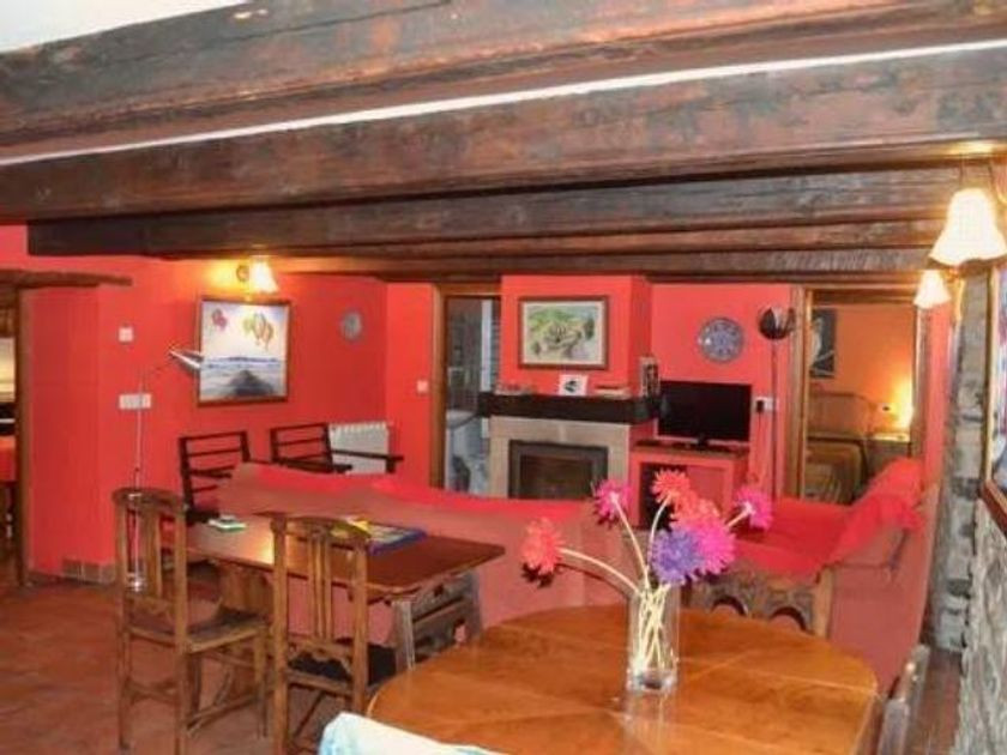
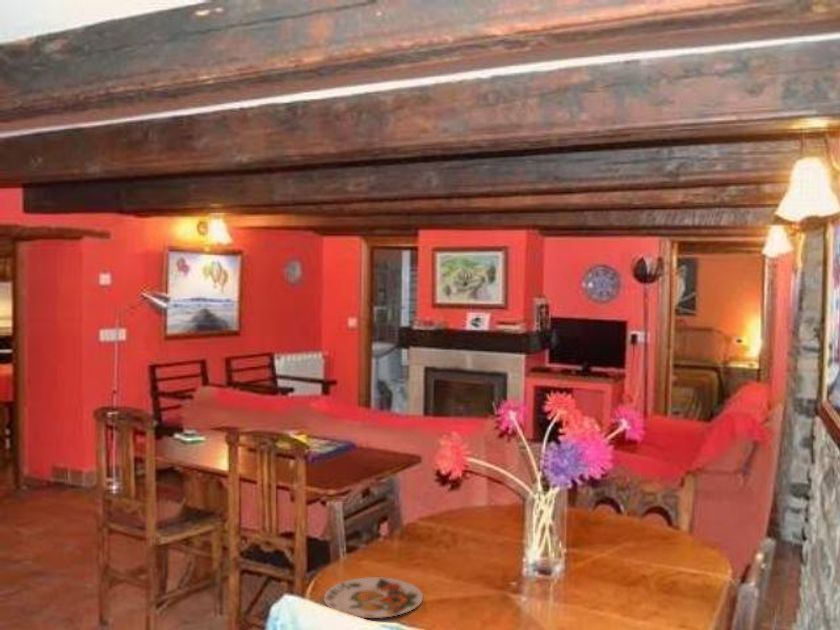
+ plate [323,576,424,619]
